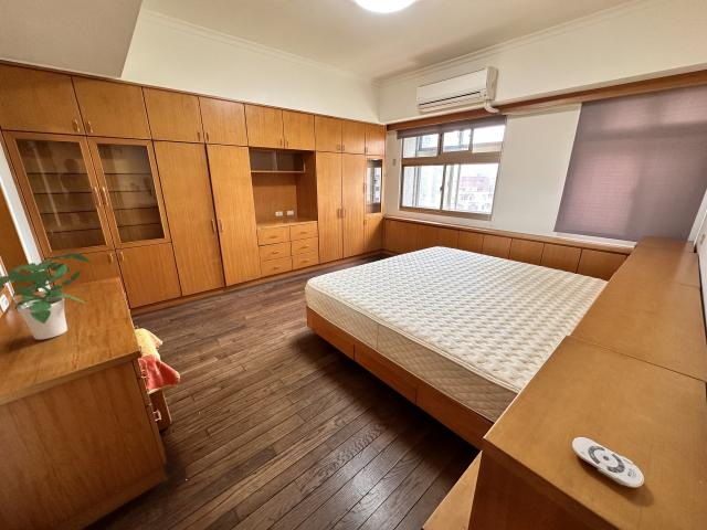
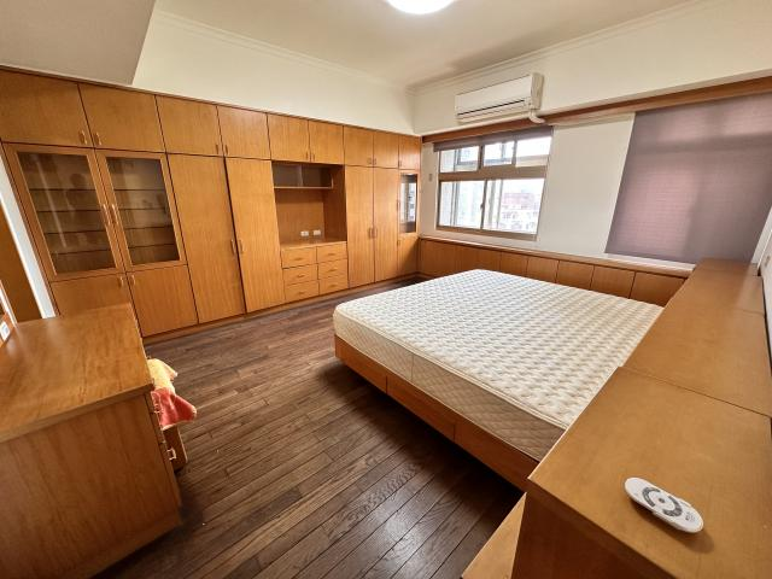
- potted plant [0,252,92,340]
